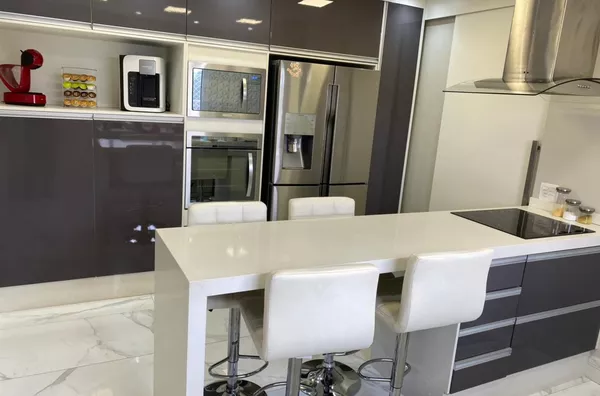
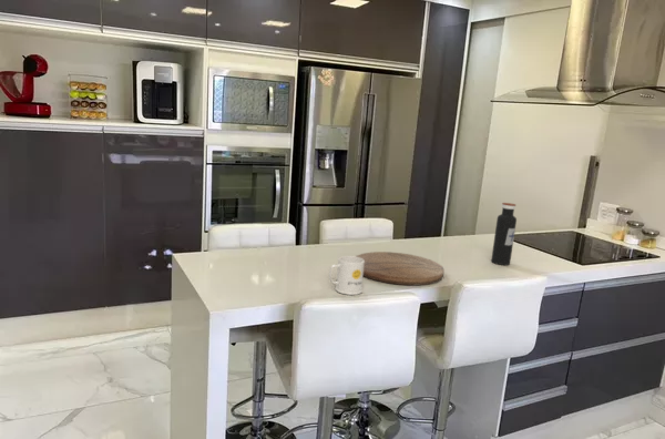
+ cutting board [355,251,446,286]
+ water bottle [490,202,518,266]
+ mug [328,255,365,296]
